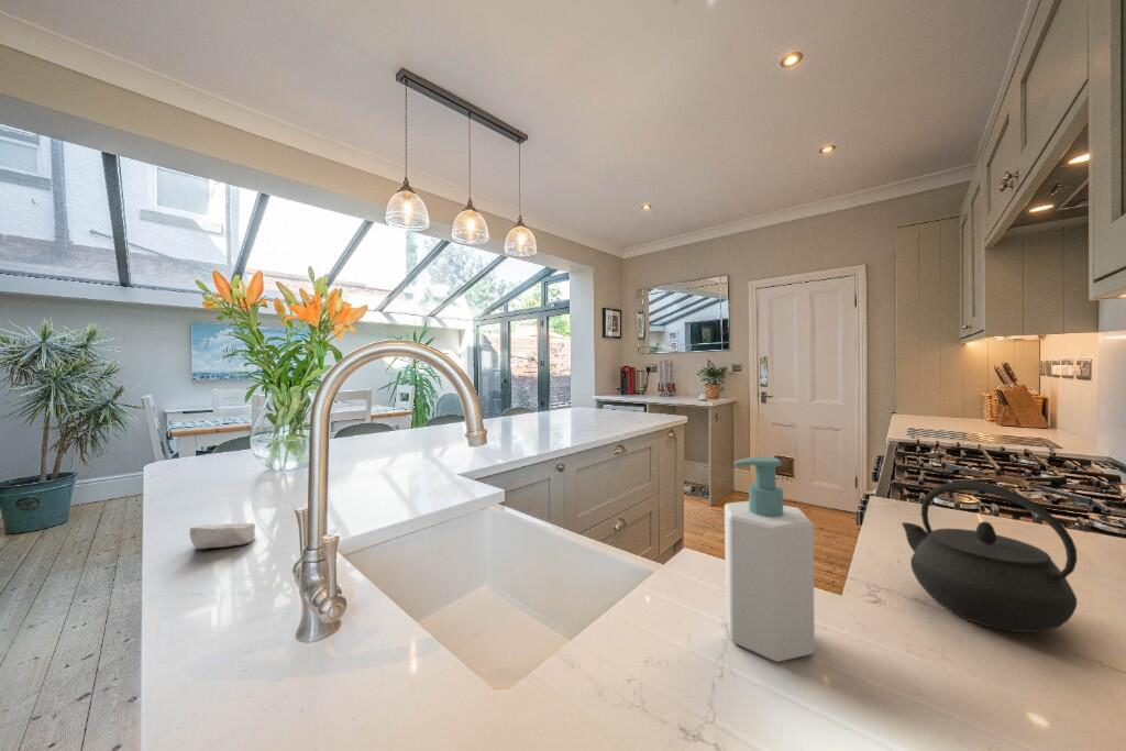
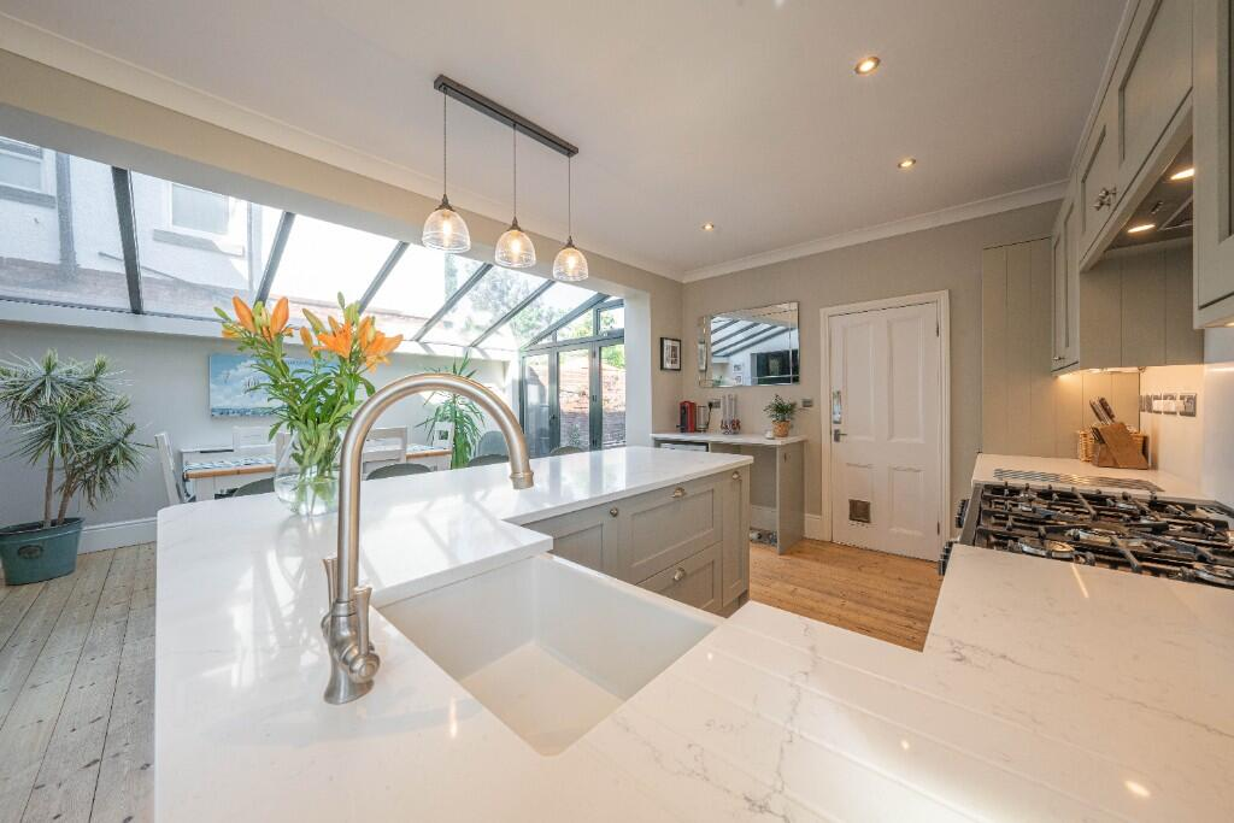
- kettle [901,479,1079,633]
- soap bottle [724,455,816,663]
- soap bar [188,522,256,550]
